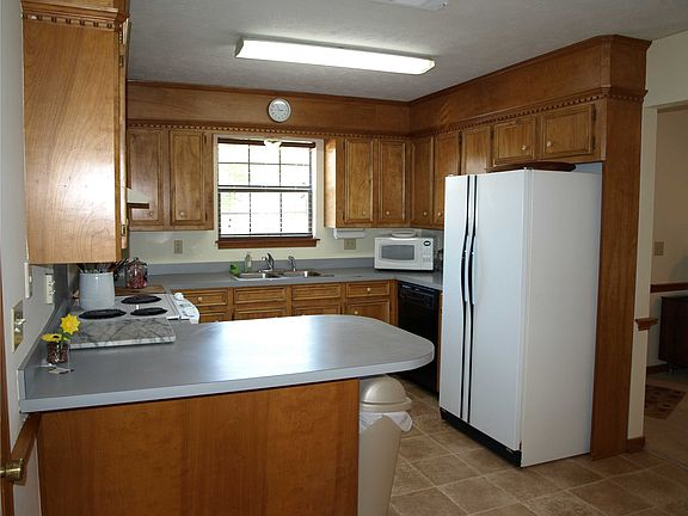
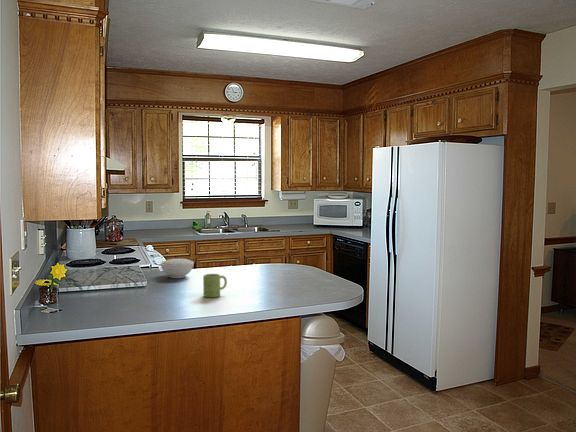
+ bowl [160,258,195,279]
+ mug [202,273,228,298]
